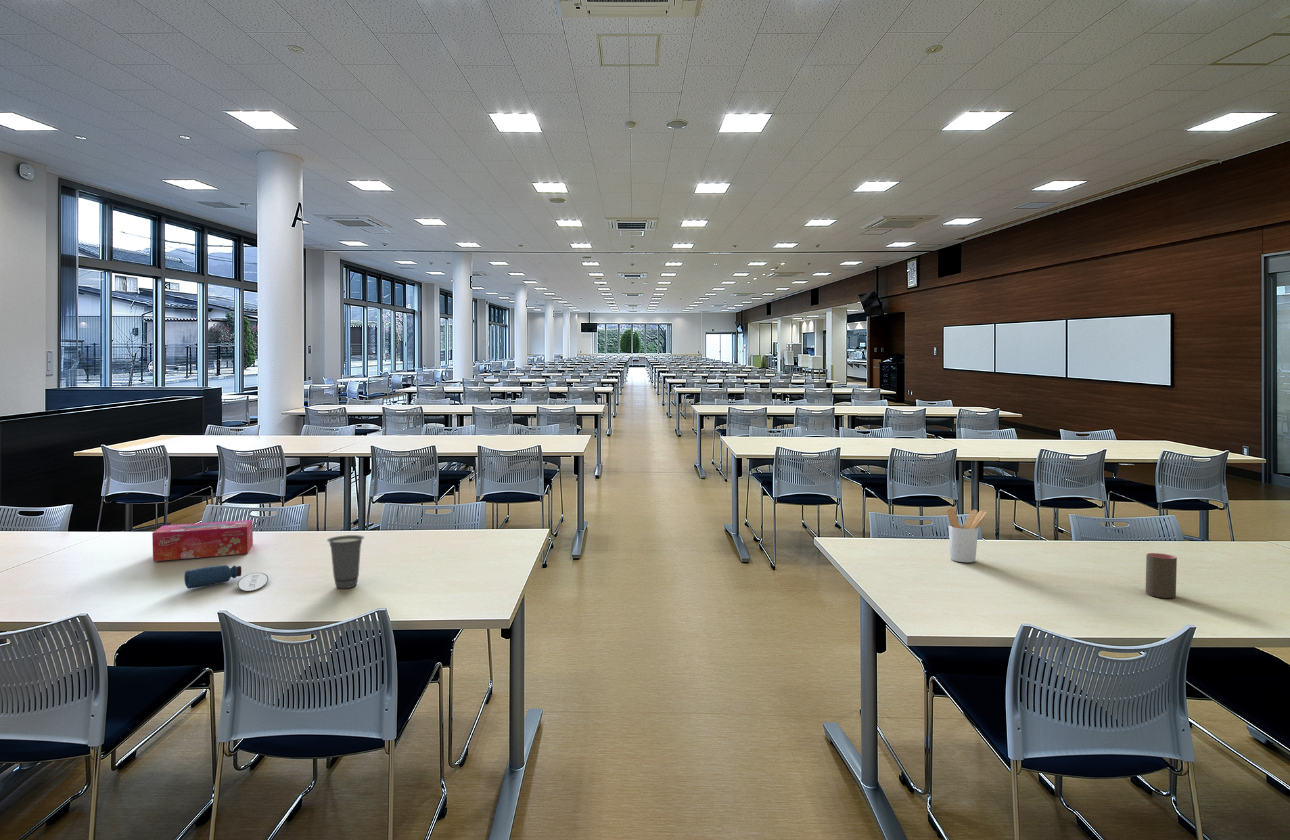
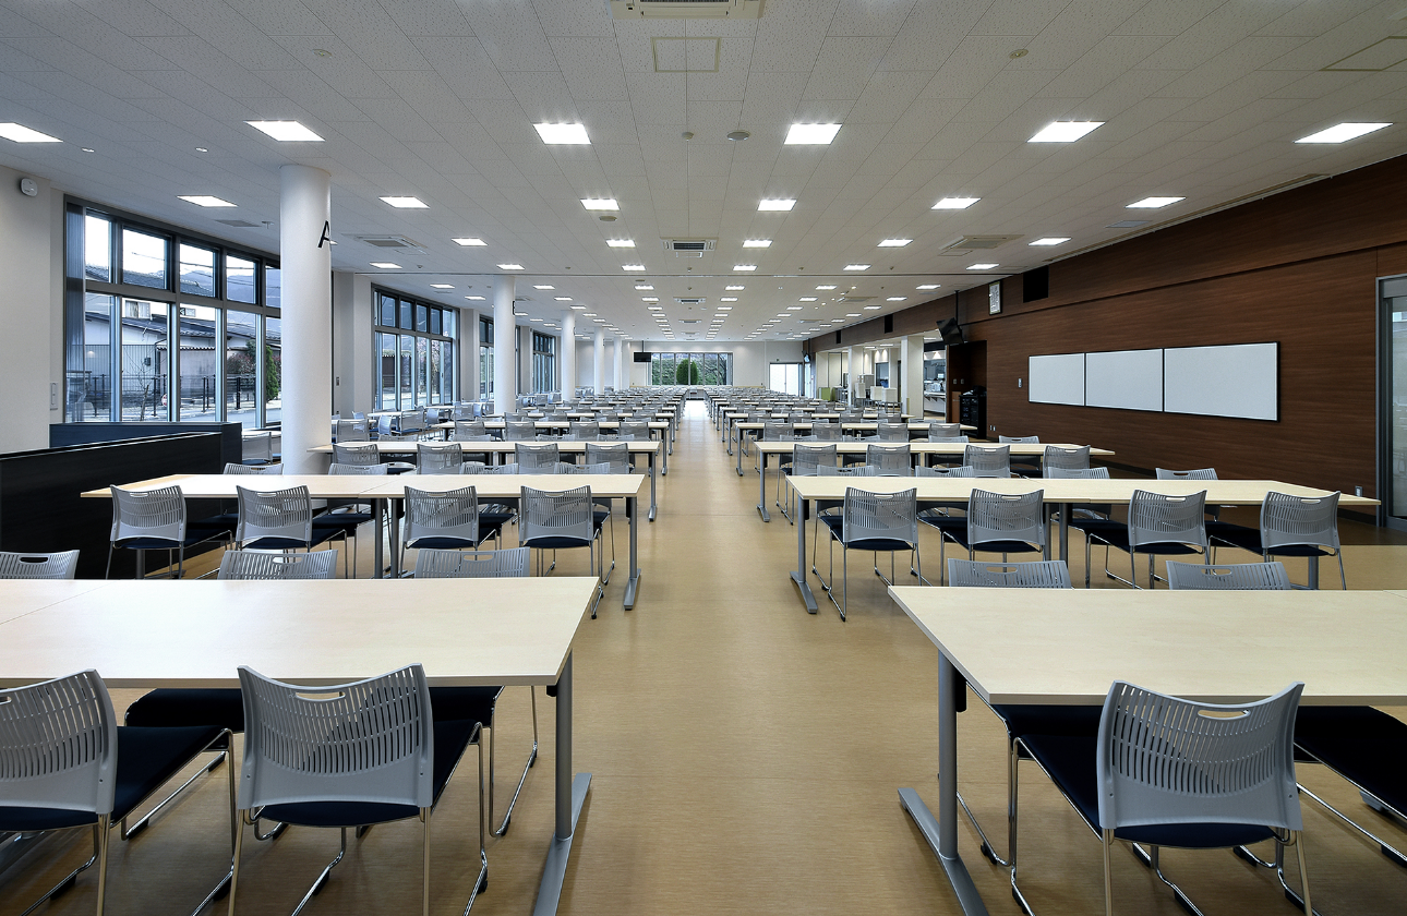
- cup [326,534,365,589]
- tissue box [151,519,254,562]
- water bottle [183,564,269,592]
- cup [1145,552,1178,599]
- utensil holder [946,507,987,563]
